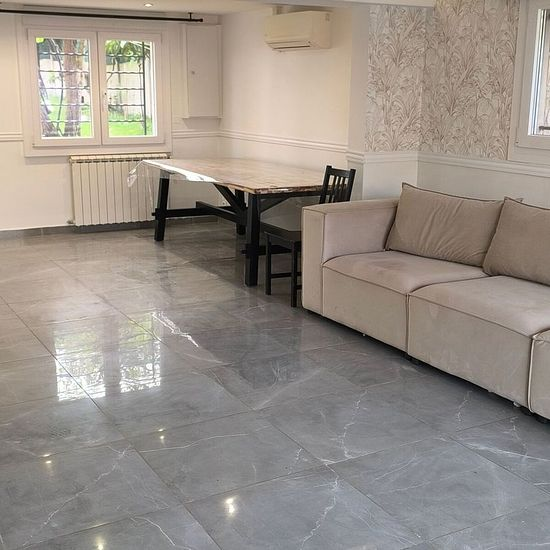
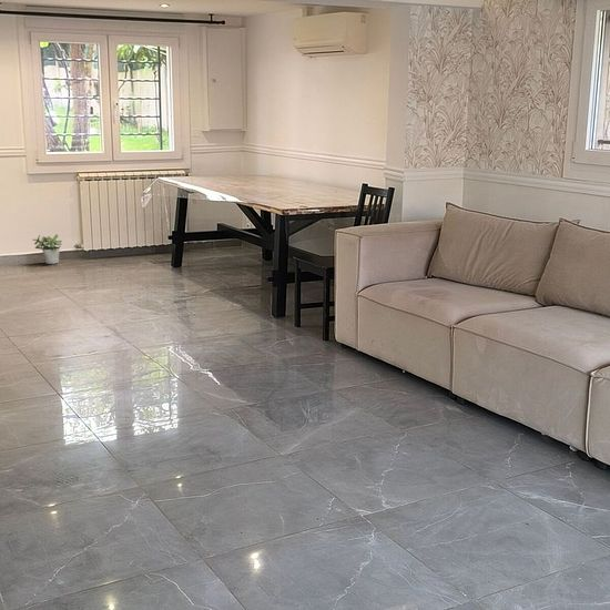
+ potted plant [32,233,63,265]
